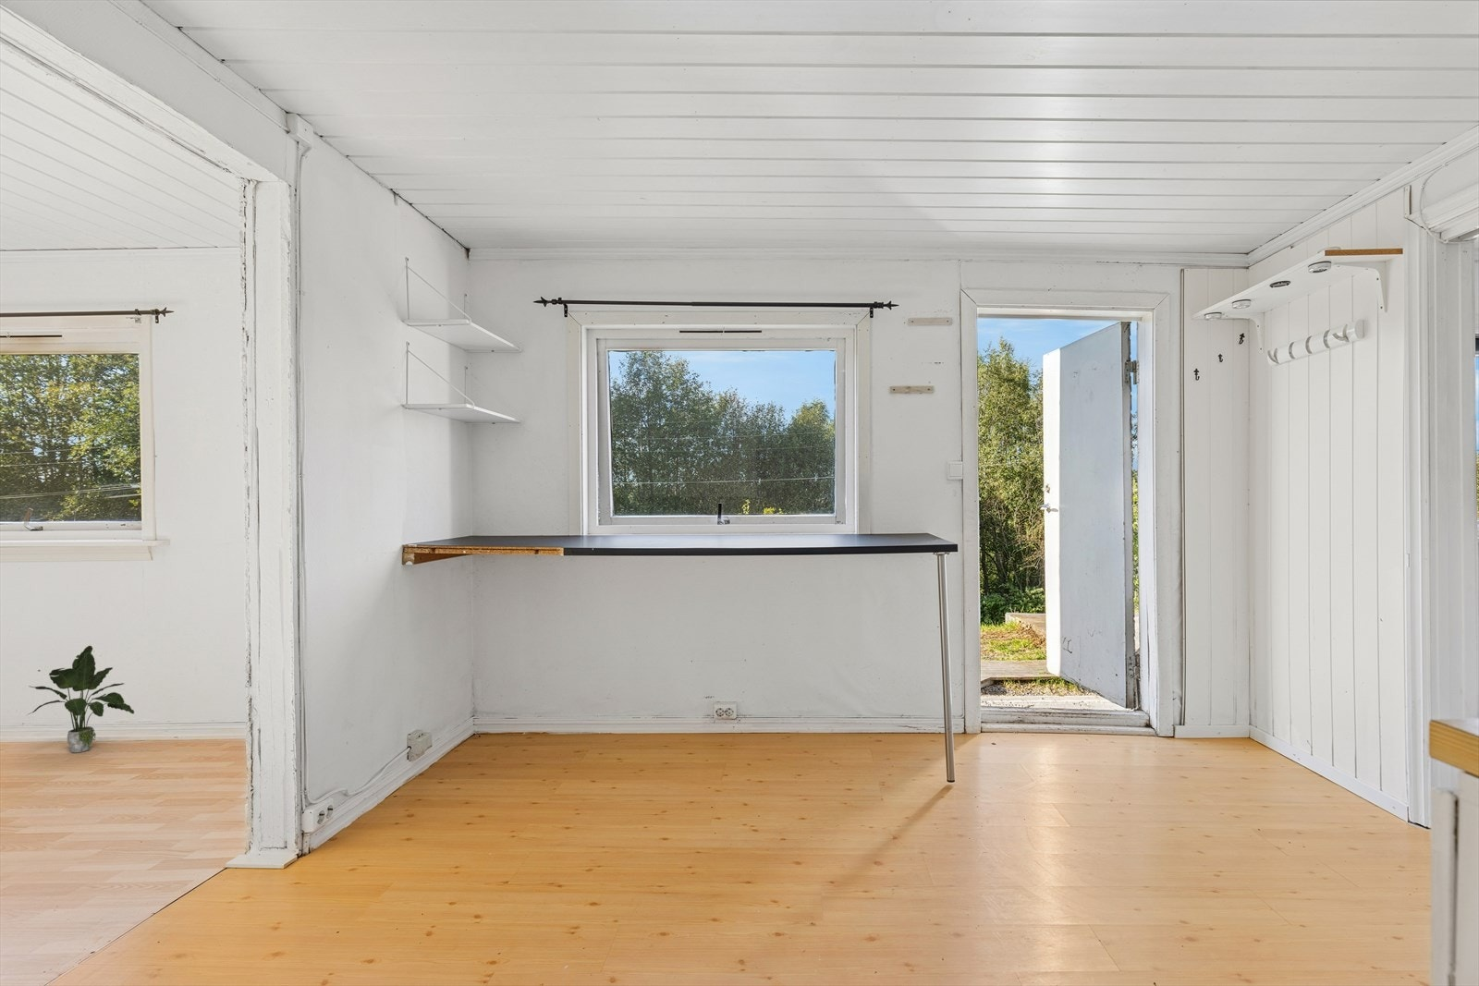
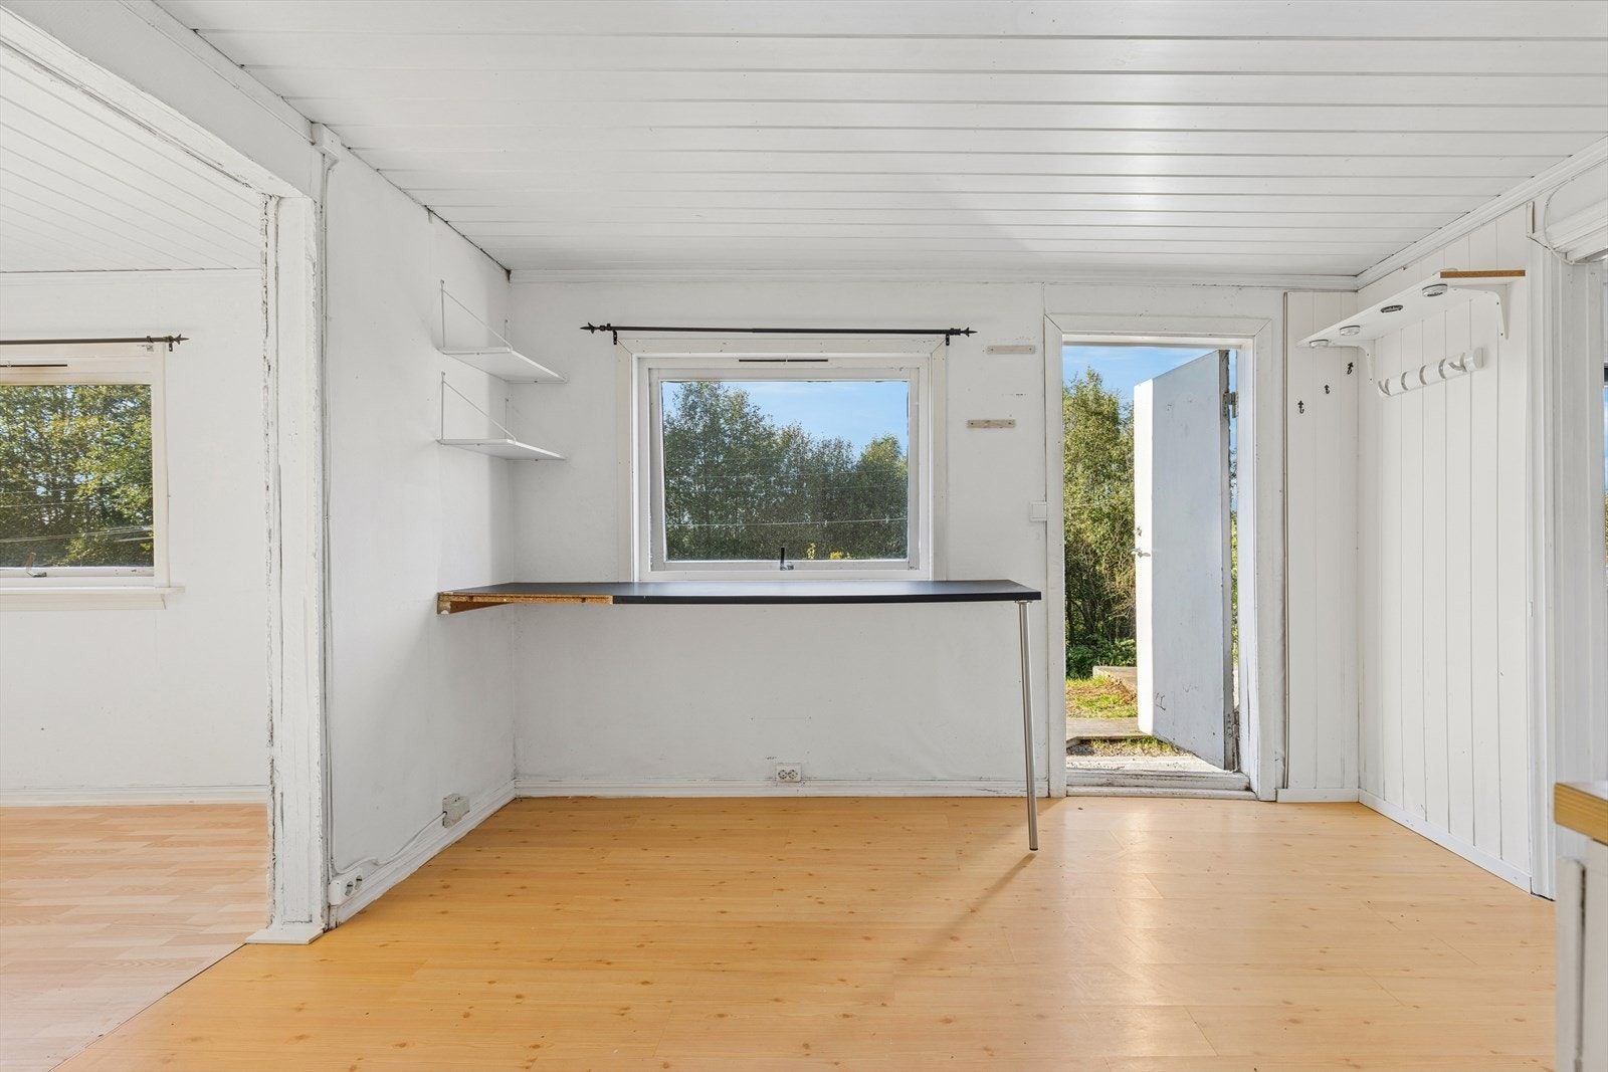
- potted plant [26,645,135,754]
